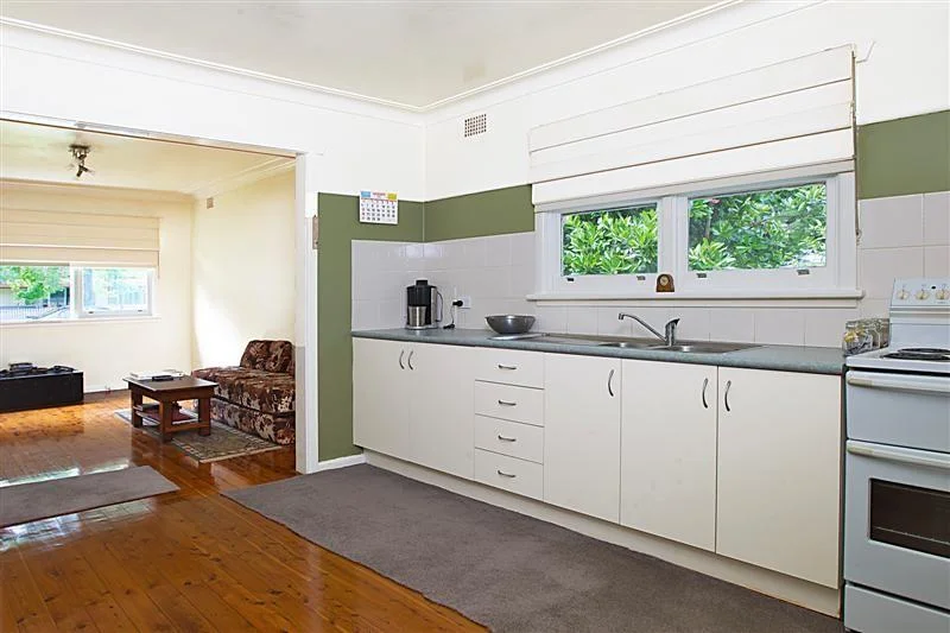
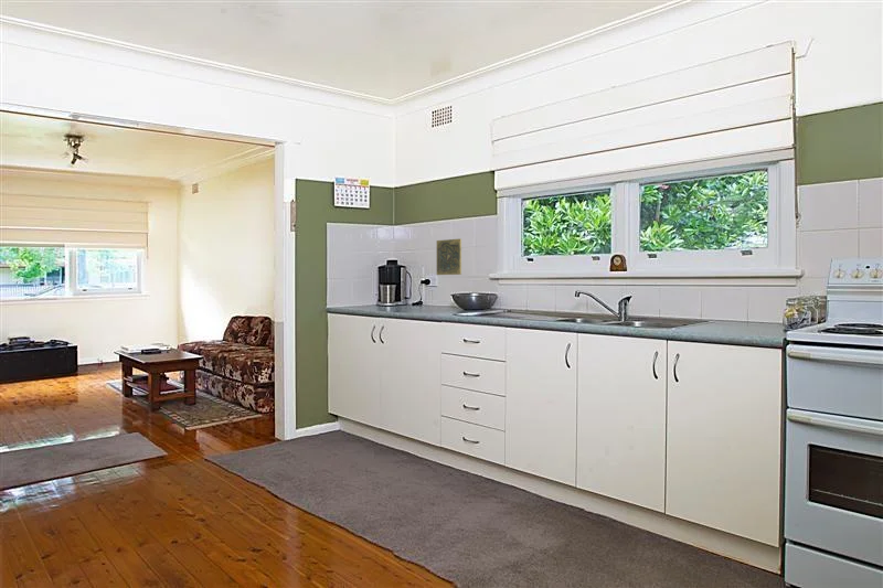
+ decorative tile [436,237,462,276]
